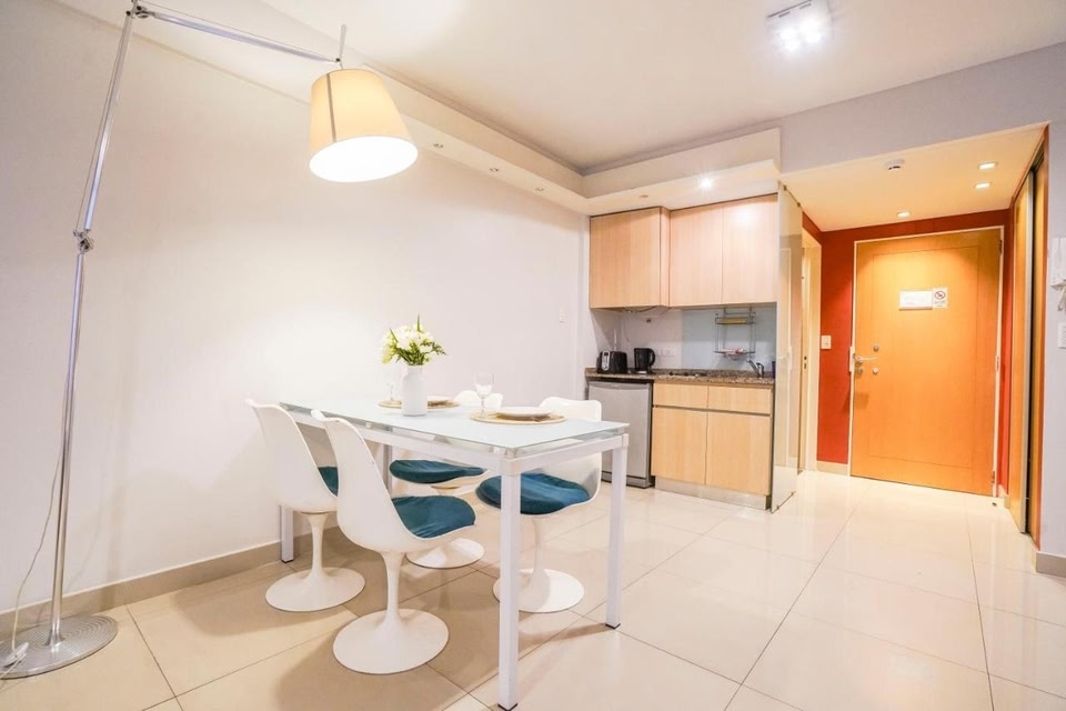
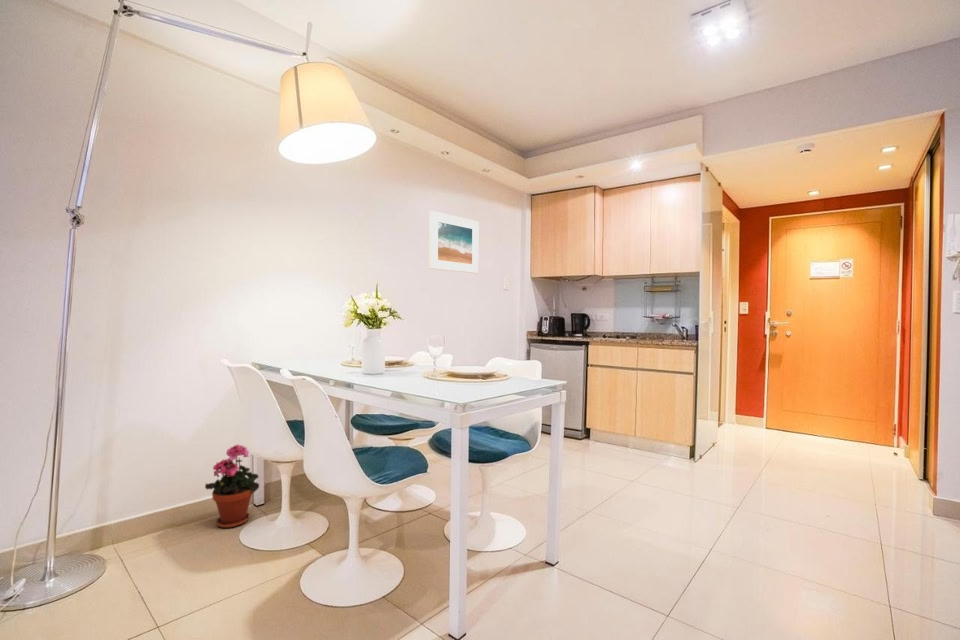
+ potted plant [204,443,260,529]
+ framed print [429,210,479,274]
